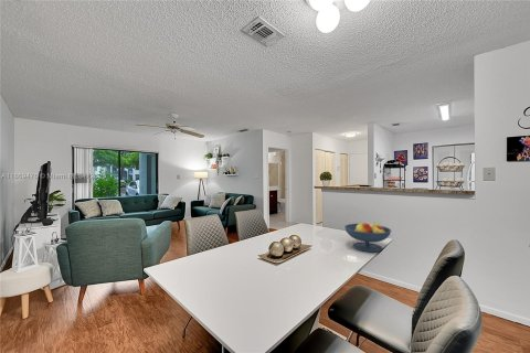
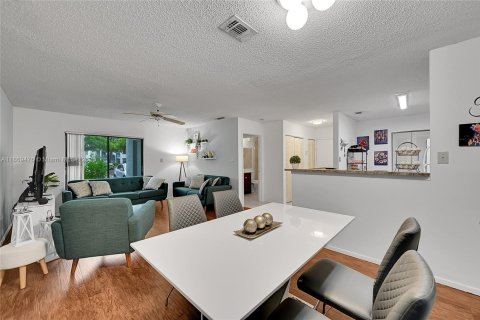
- fruit bowl [343,222,392,253]
